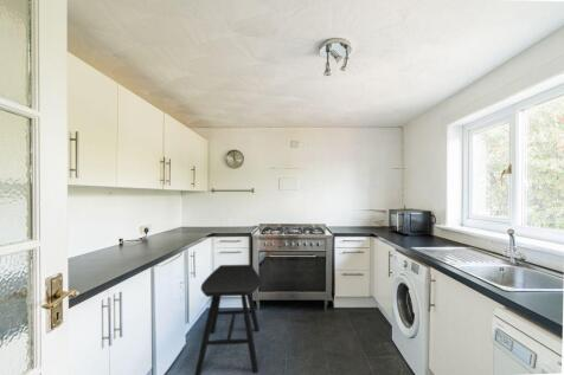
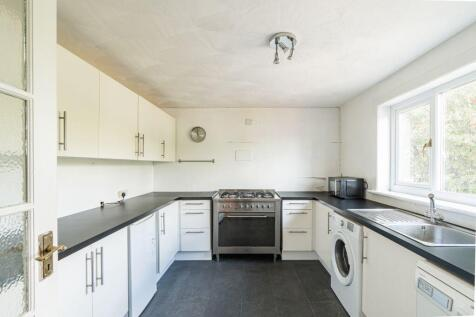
- stool [194,264,262,375]
